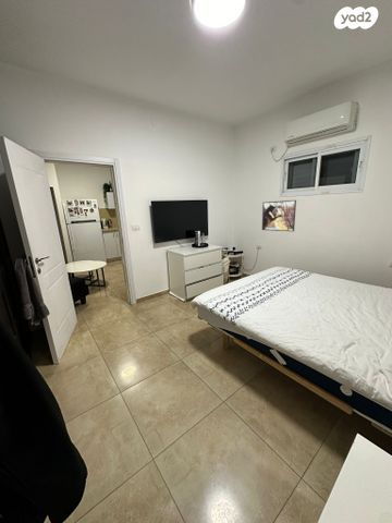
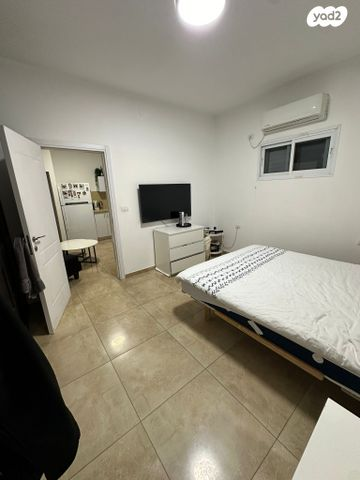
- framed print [261,199,297,232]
